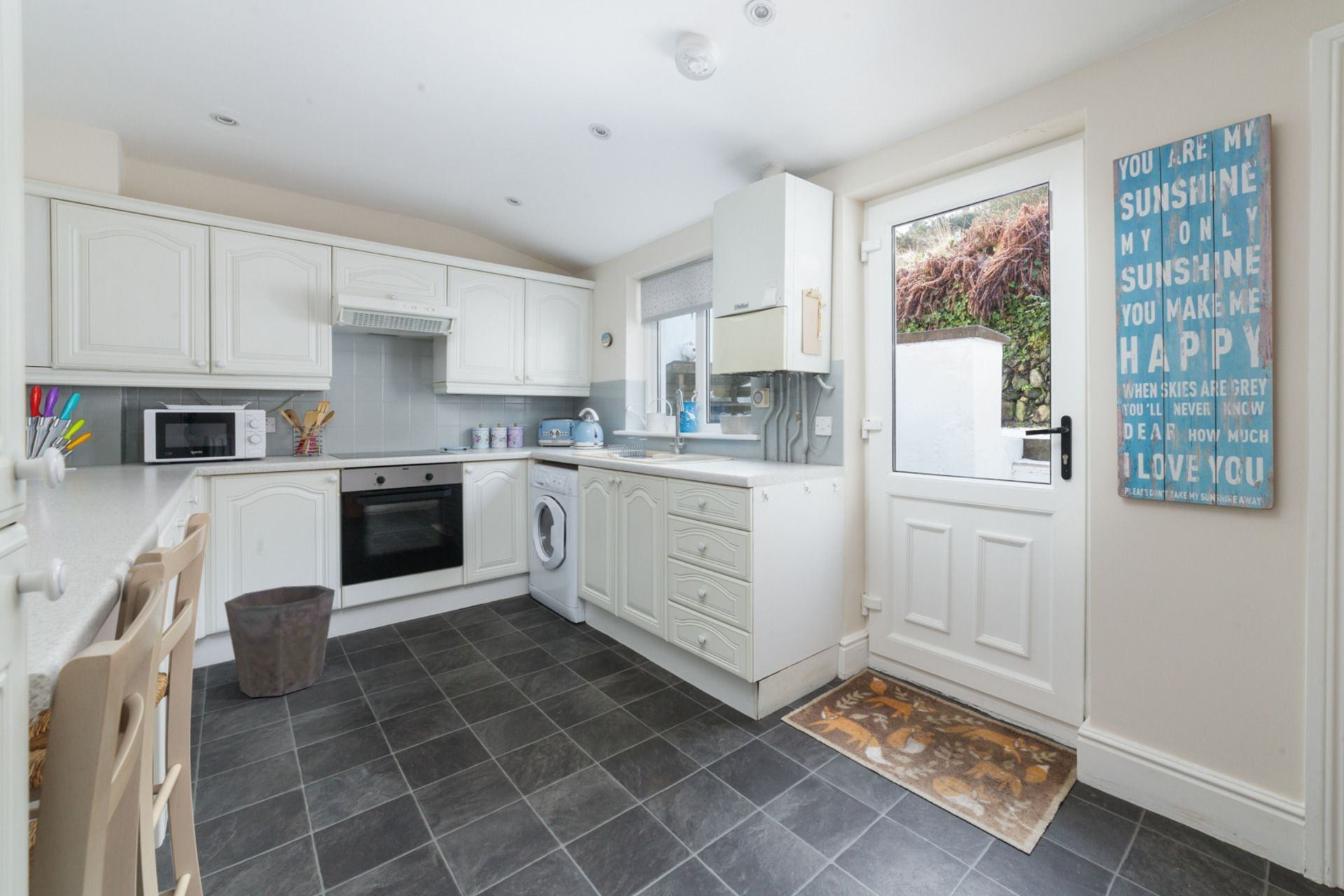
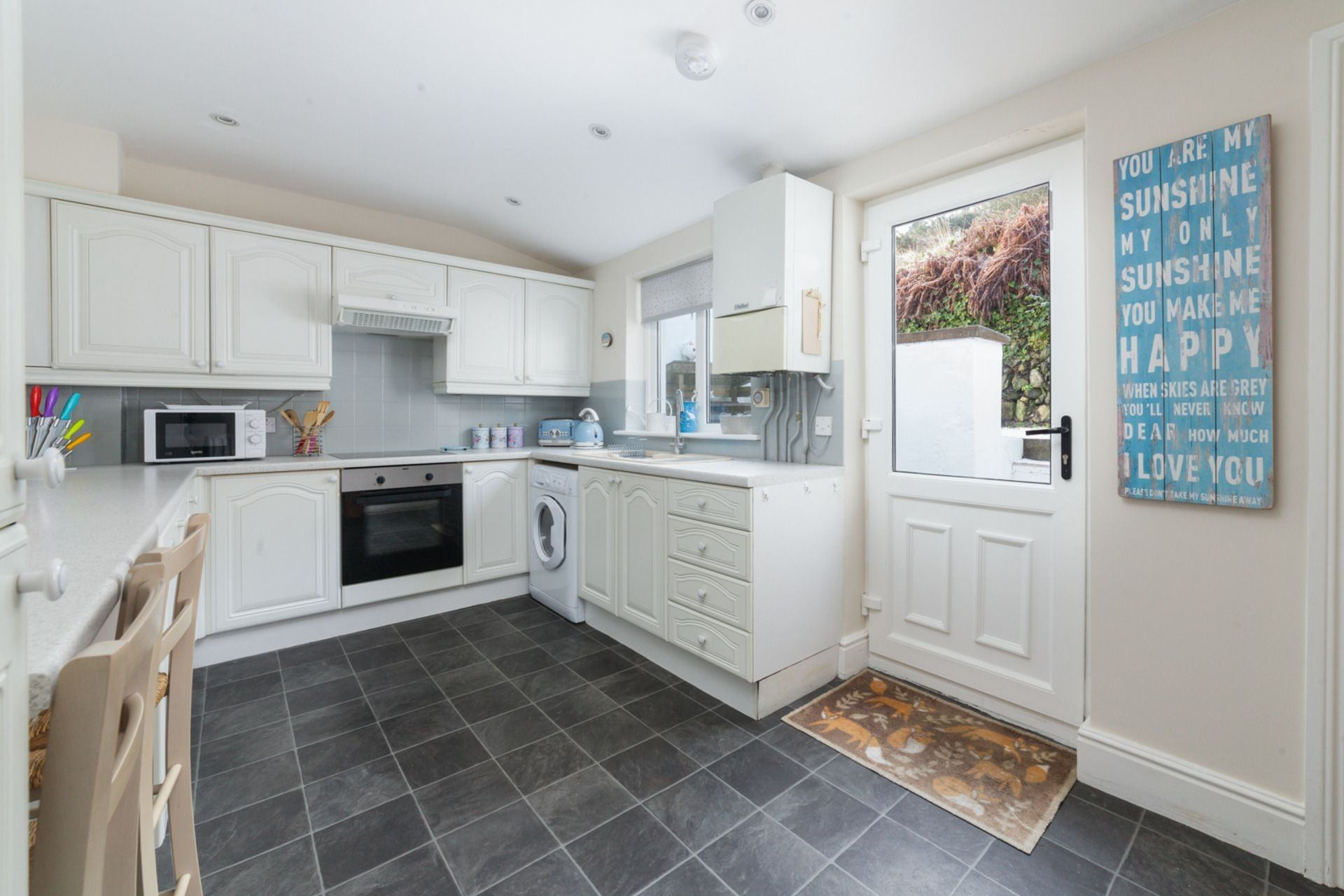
- waste bin [223,584,336,698]
